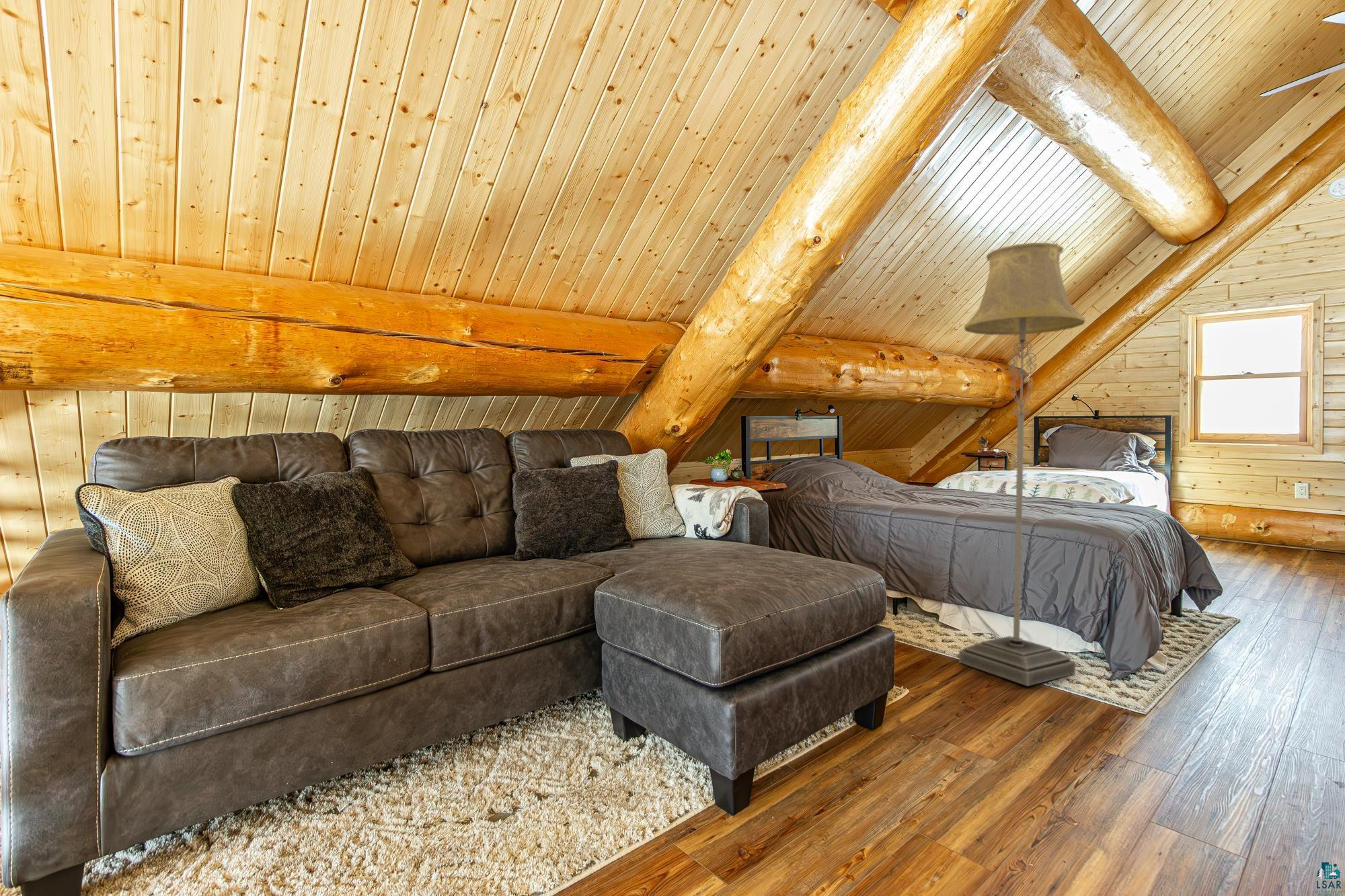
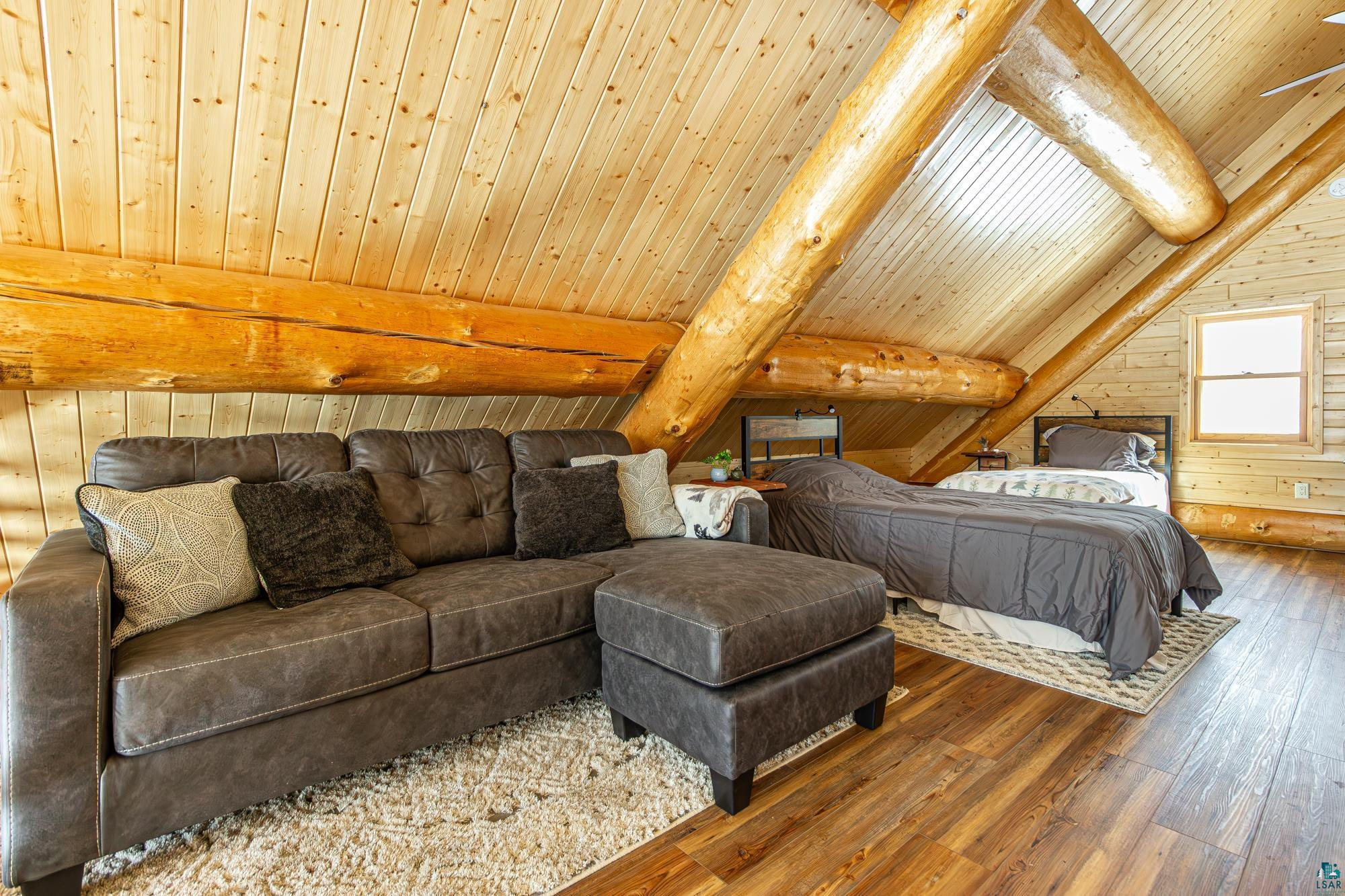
- floor lamp [958,242,1086,687]
